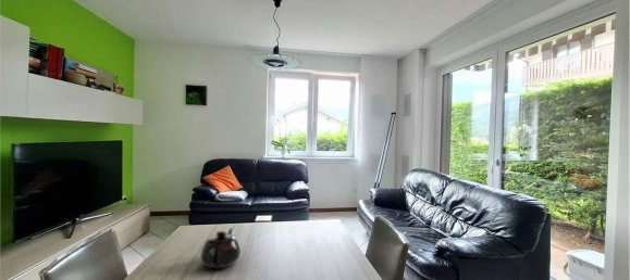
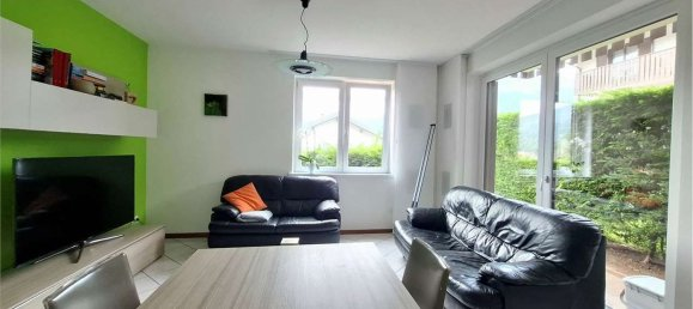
- teapot [199,227,242,269]
